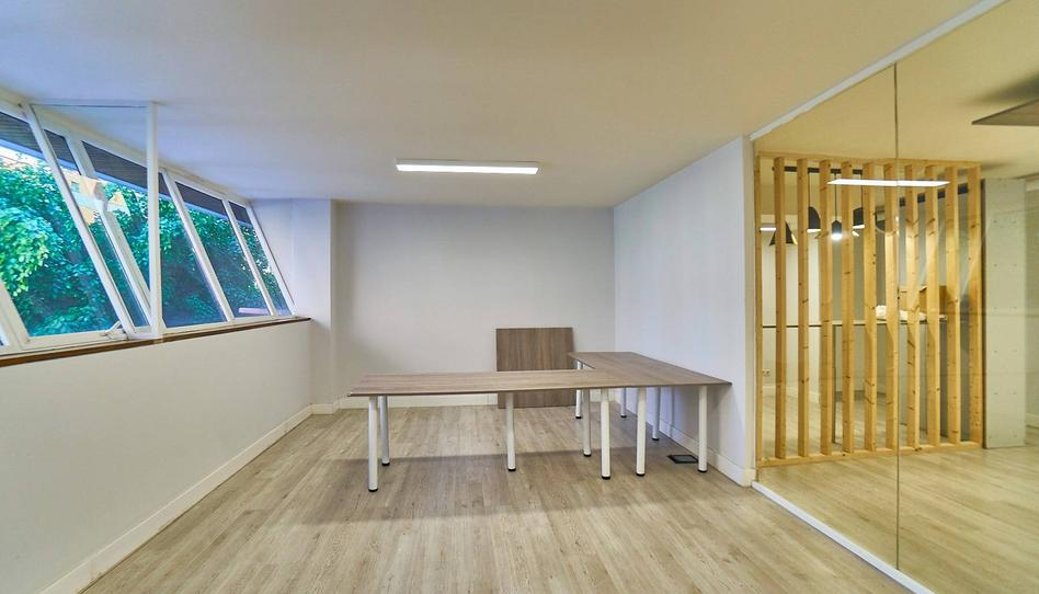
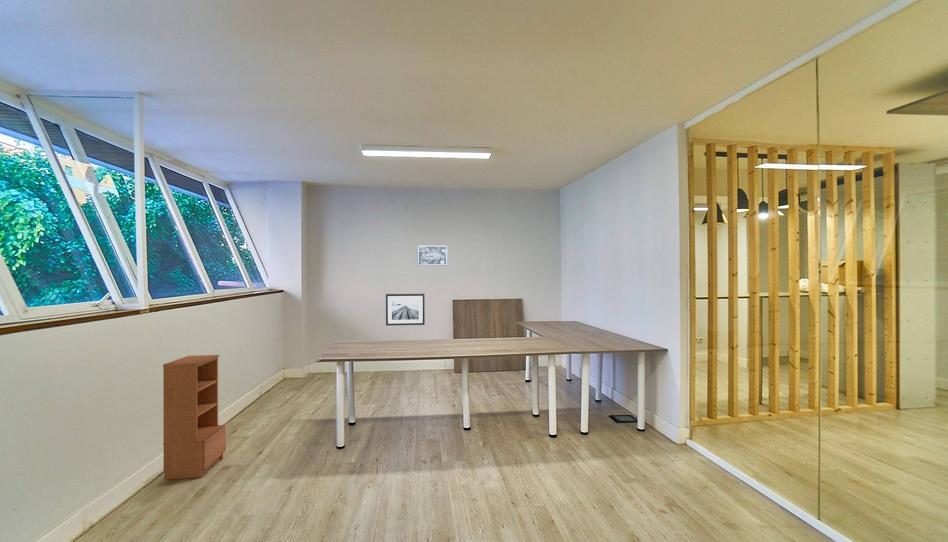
+ wall art [385,293,426,327]
+ wall art [416,244,449,266]
+ bookcase [162,354,227,480]
